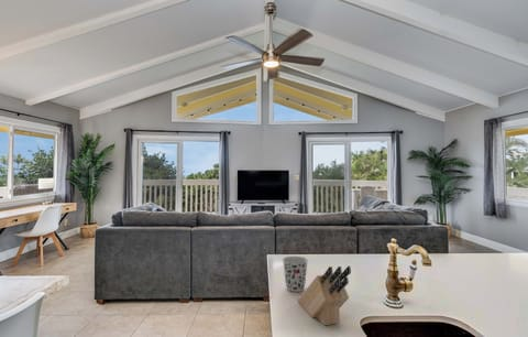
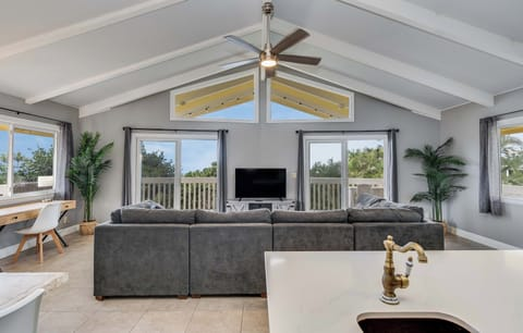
- knife block [297,265,352,326]
- cup [282,256,309,293]
